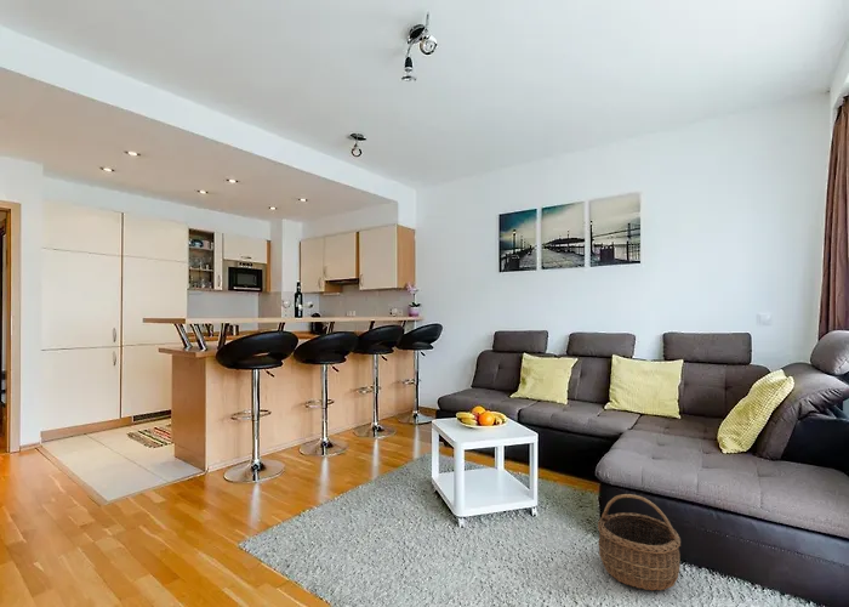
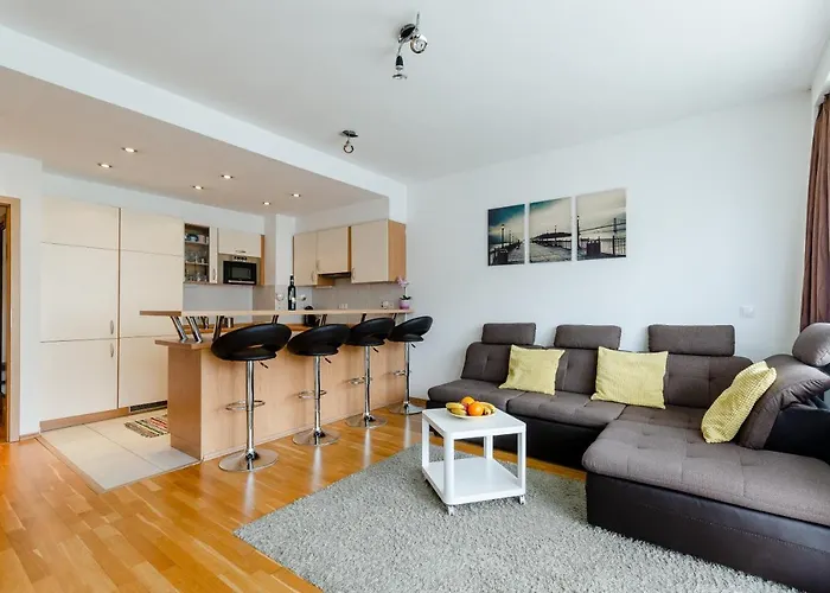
- wicker basket [597,493,682,591]
